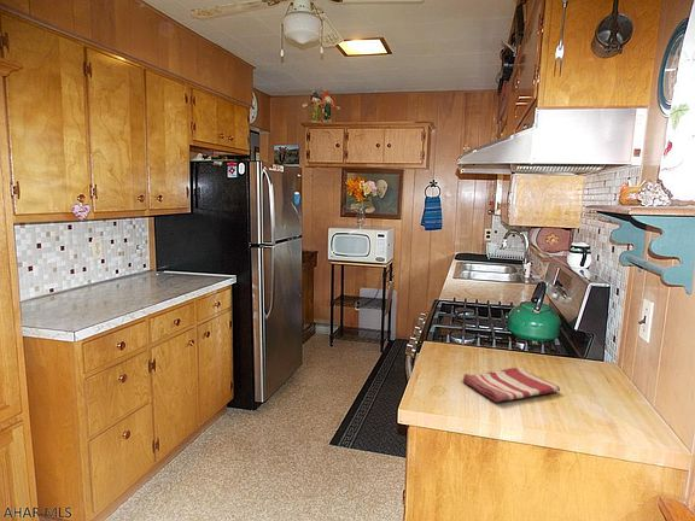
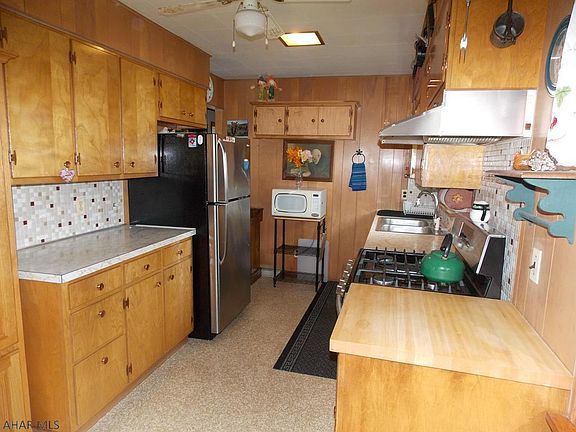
- dish towel [462,367,561,403]
